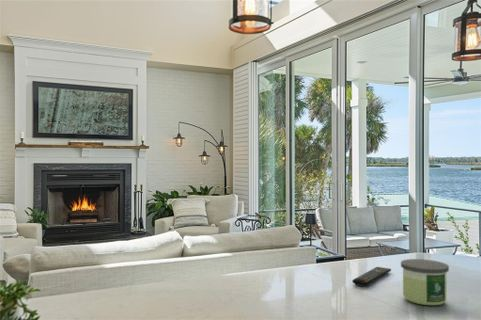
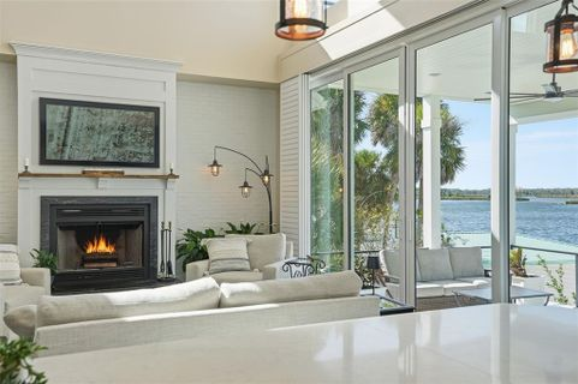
- remote control [351,266,392,287]
- candle [400,258,450,306]
